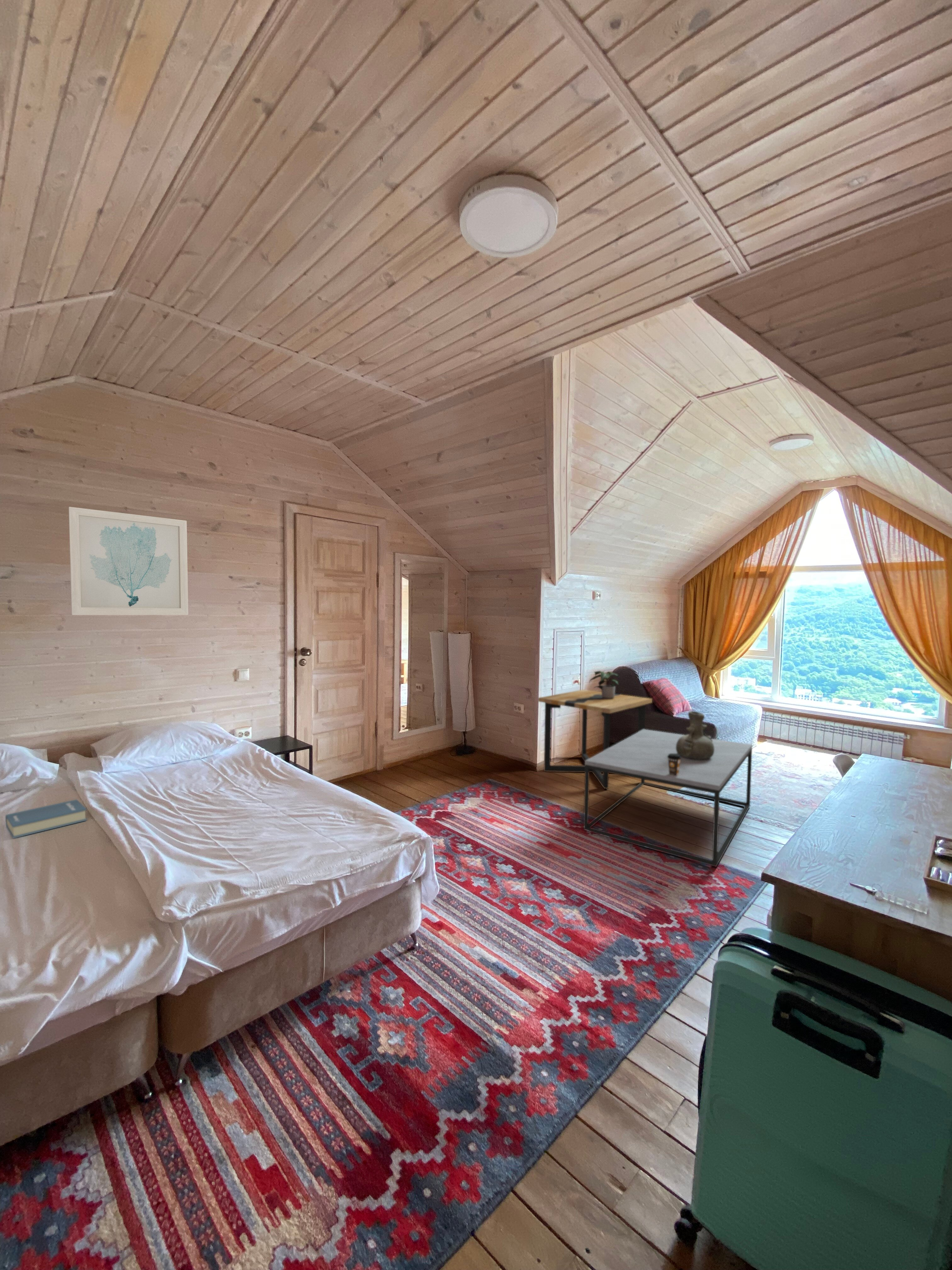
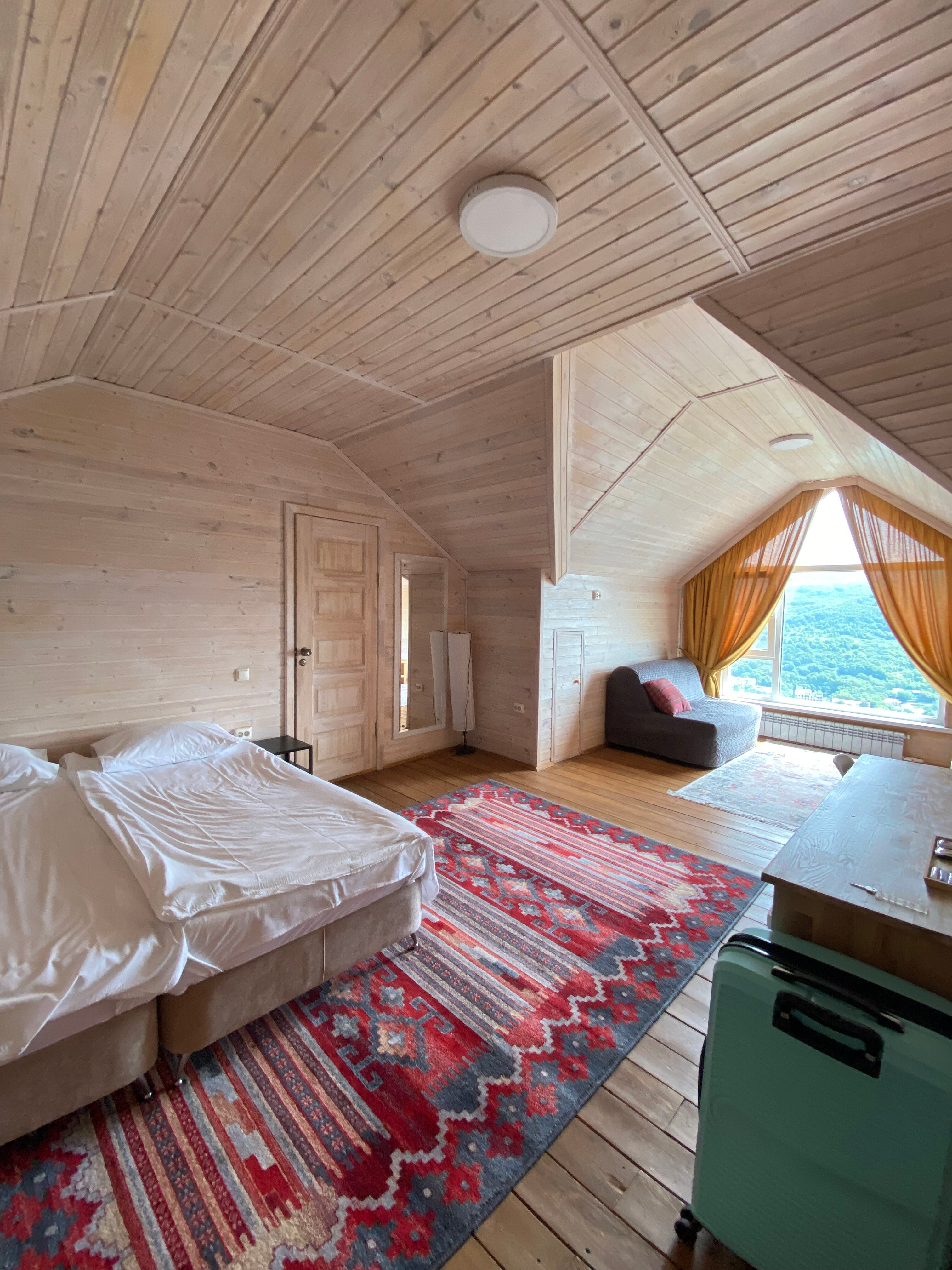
- side table [538,689,653,789]
- vase [676,711,714,760]
- coffee table [583,729,753,867]
- potted plant [589,671,620,699]
- book [5,799,87,839]
- wall art [68,506,189,615]
- coffee cup [667,753,681,776]
